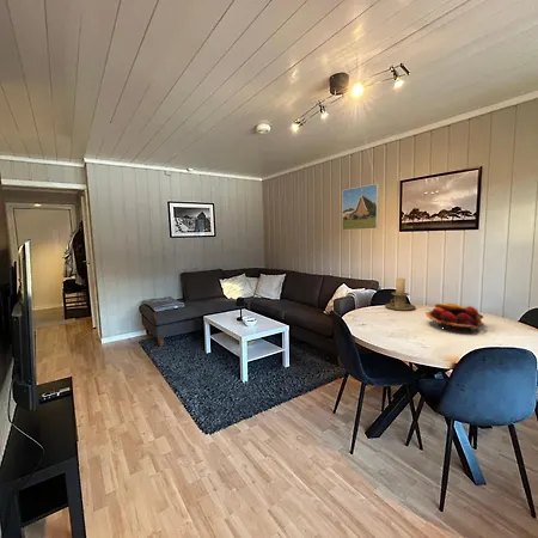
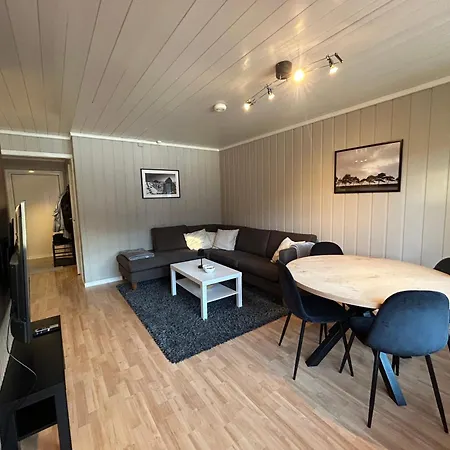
- fruit basket [424,302,485,334]
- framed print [341,183,380,231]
- candle holder [384,277,416,312]
